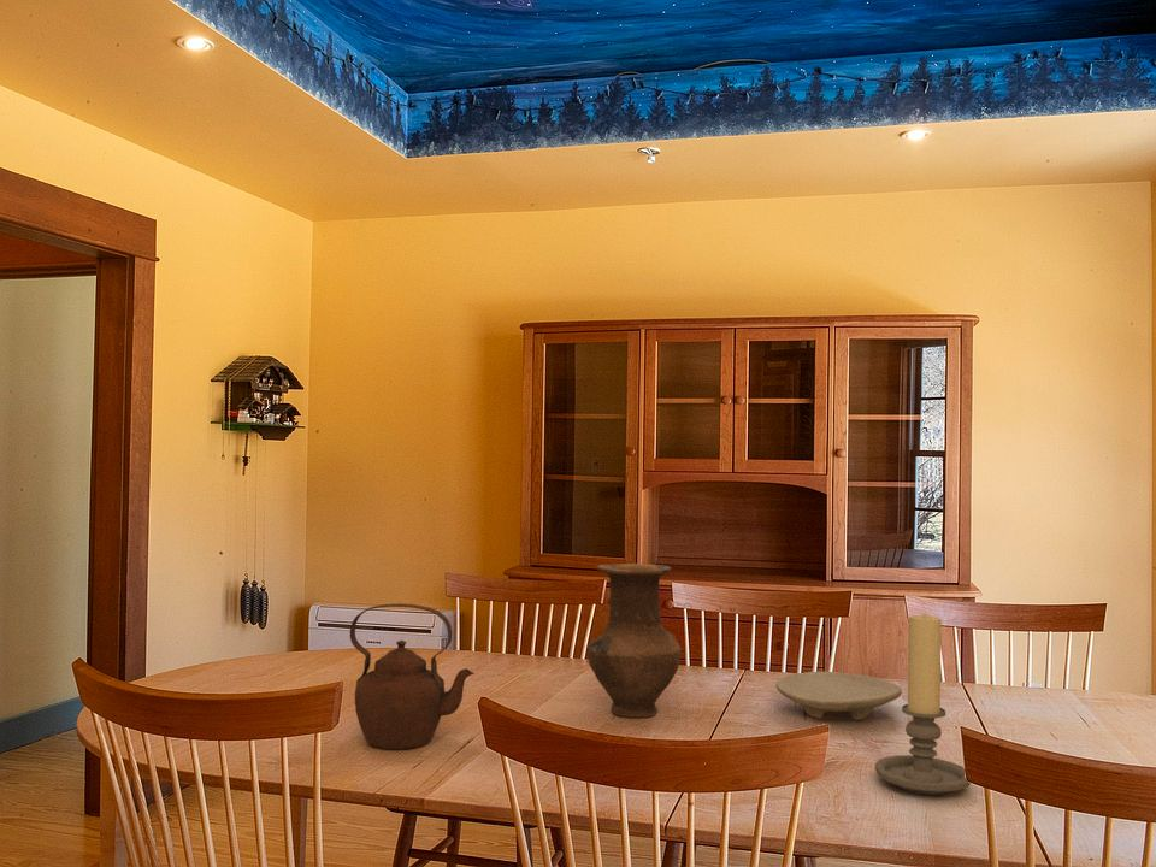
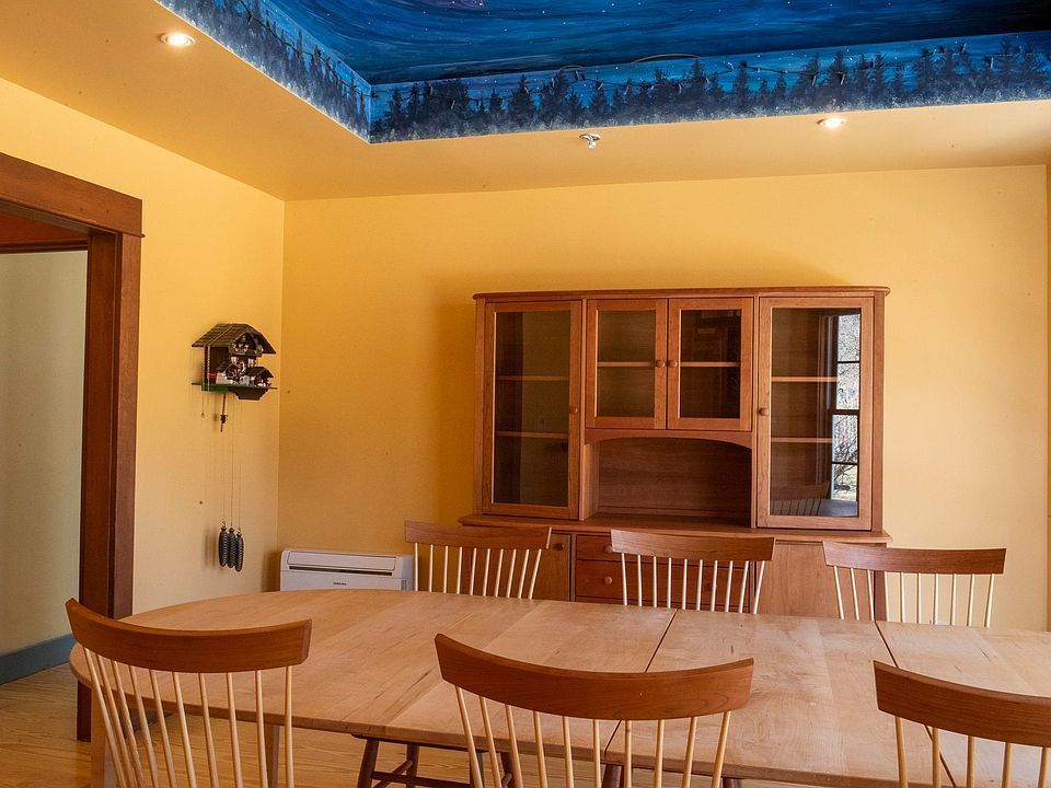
- bowl [774,671,903,721]
- candle holder [874,612,972,796]
- teapot [349,602,476,750]
- vase [586,562,682,718]
